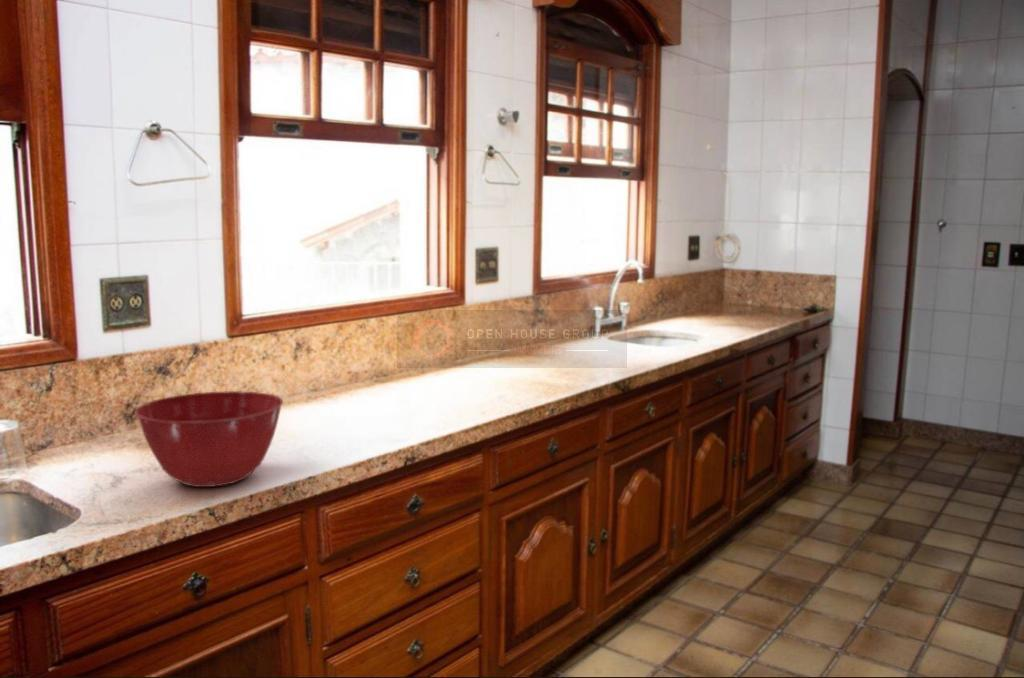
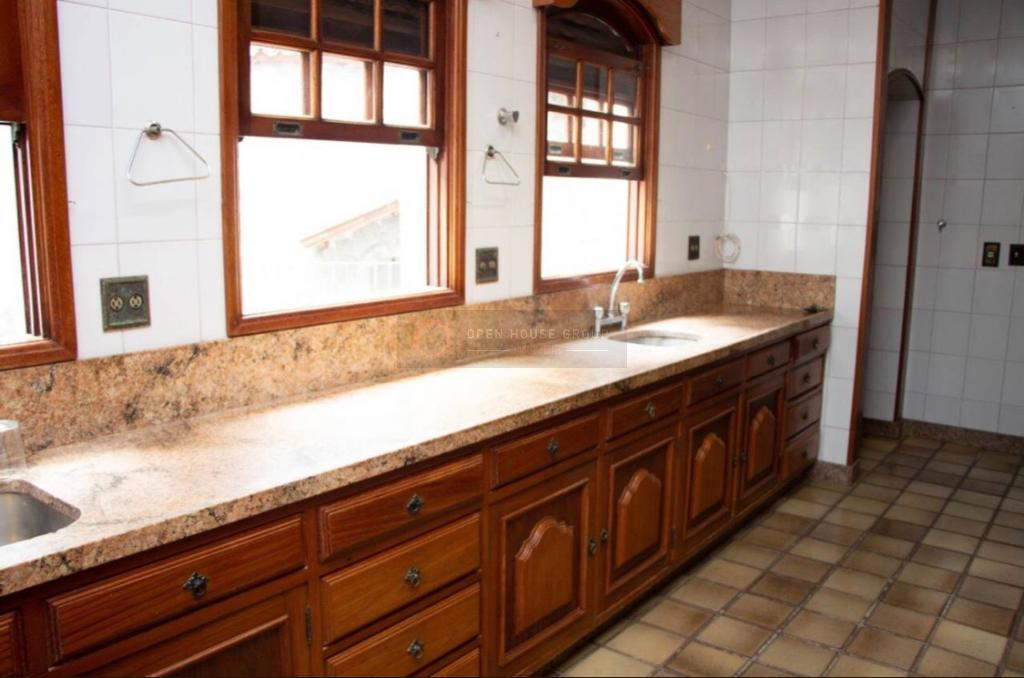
- mixing bowl [134,390,284,488]
